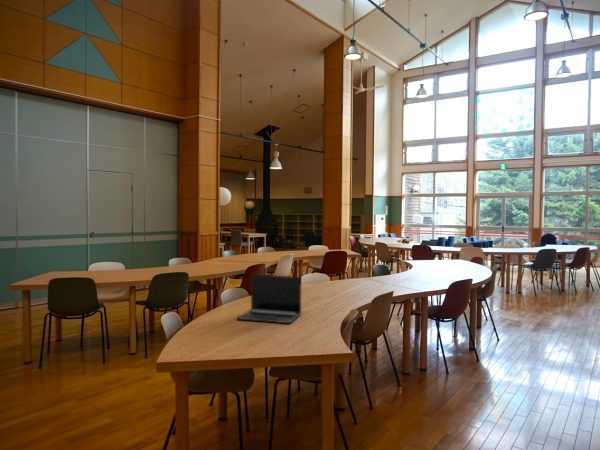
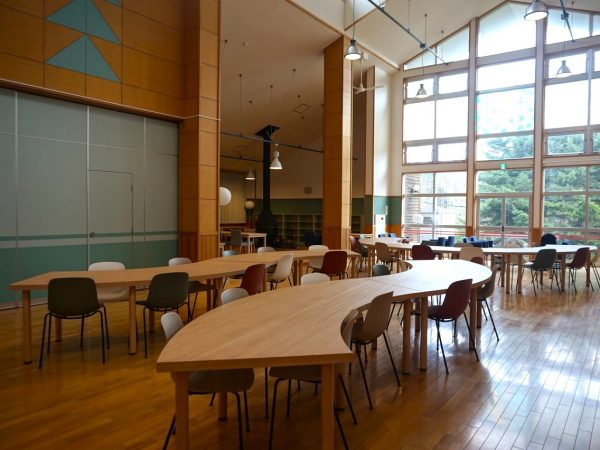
- laptop [236,274,302,324]
